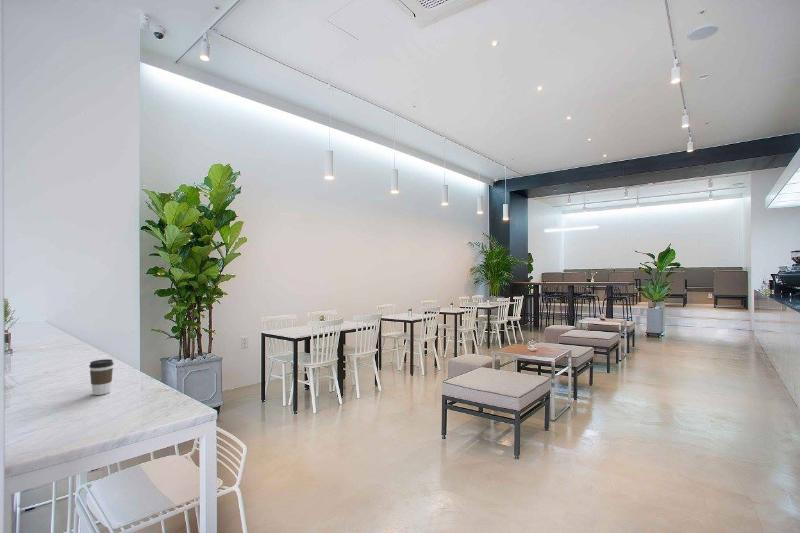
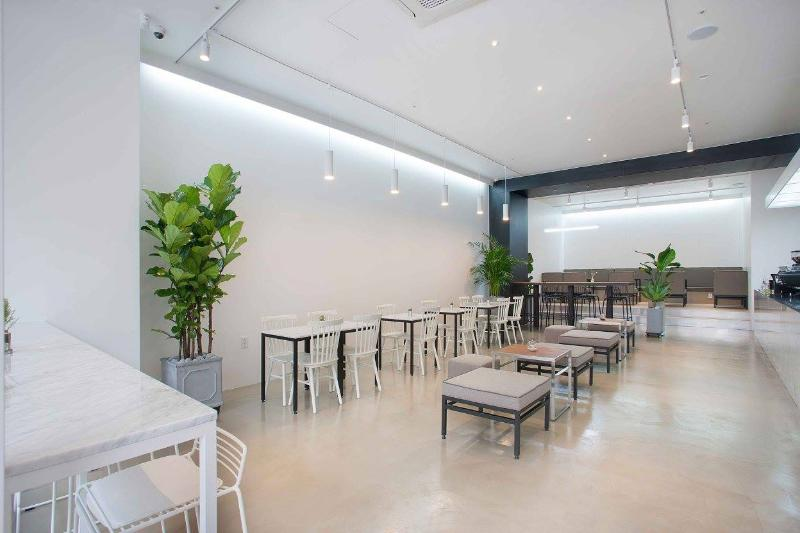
- coffee cup [88,358,115,396]
